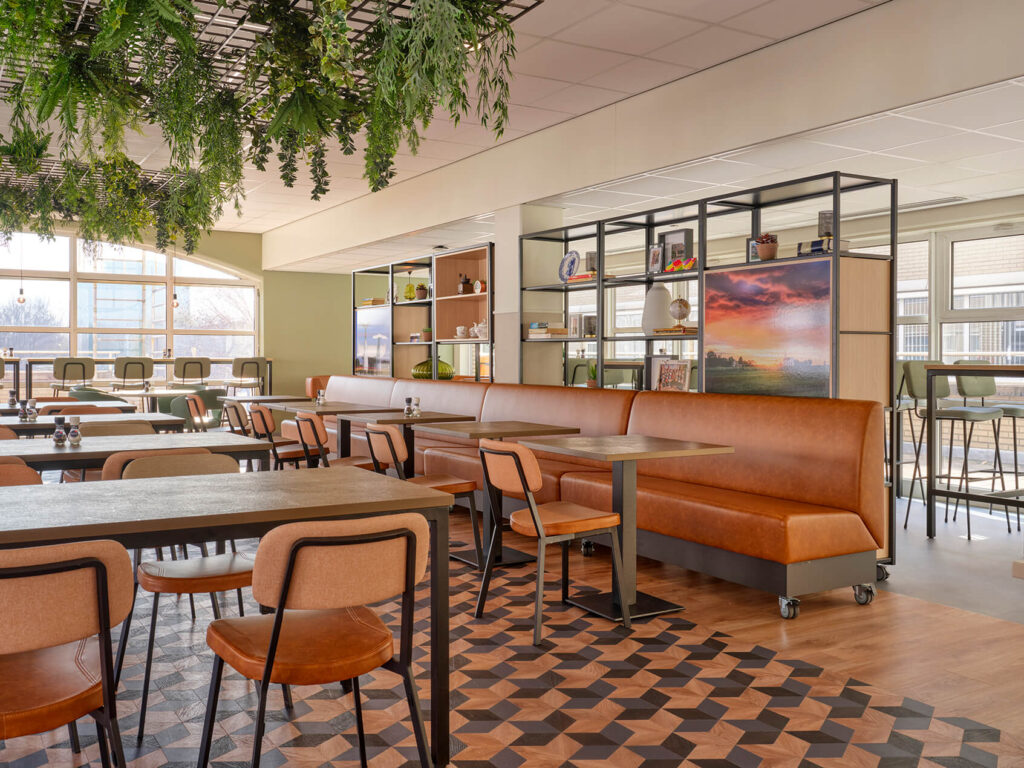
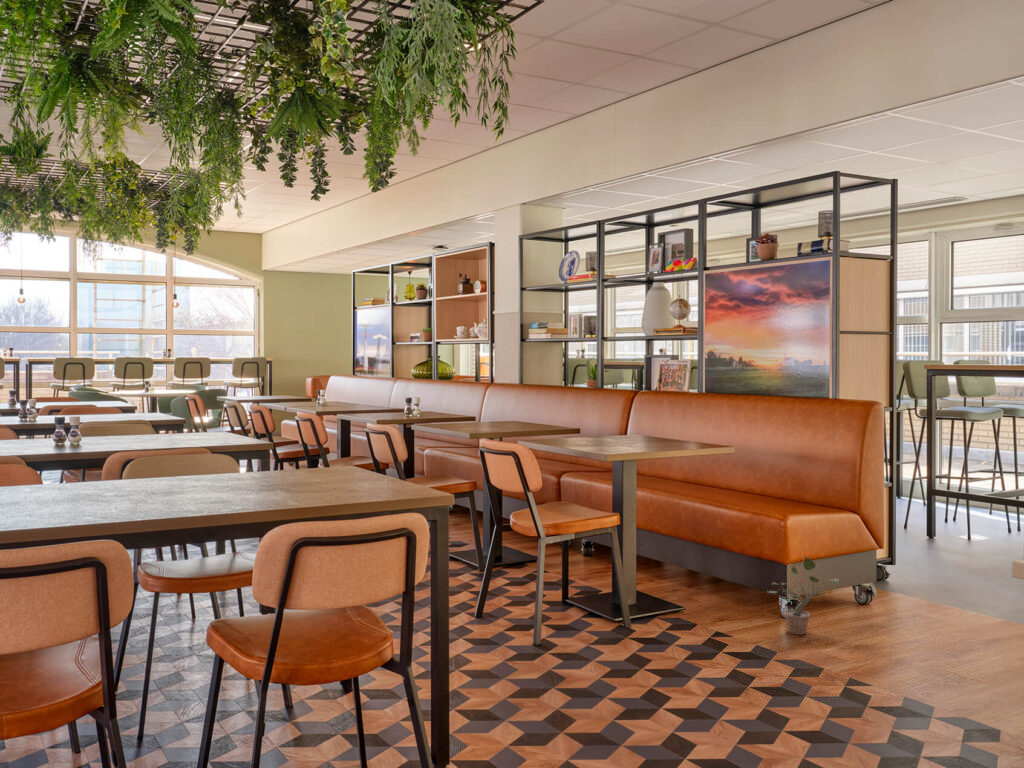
+ potted plant [767,555,840,636]
